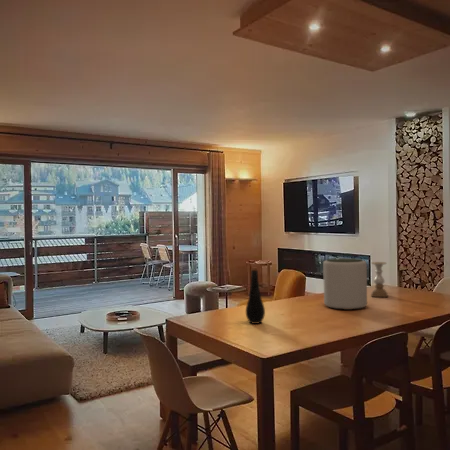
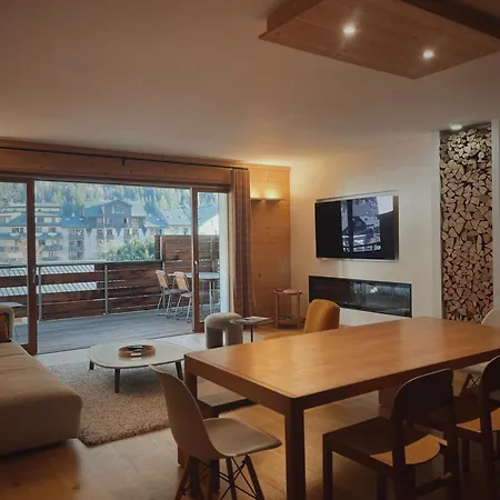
- candle holder [370,261,389,298]
- plant pot [322,257,368,311]
- bottle [245,267,266,325]
